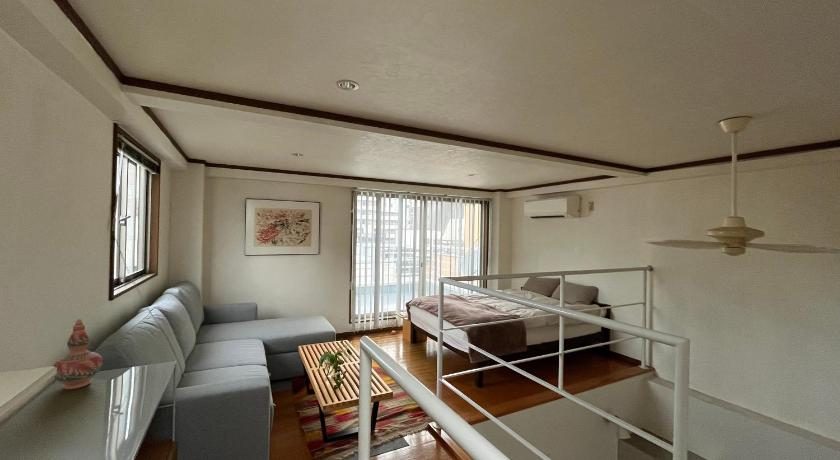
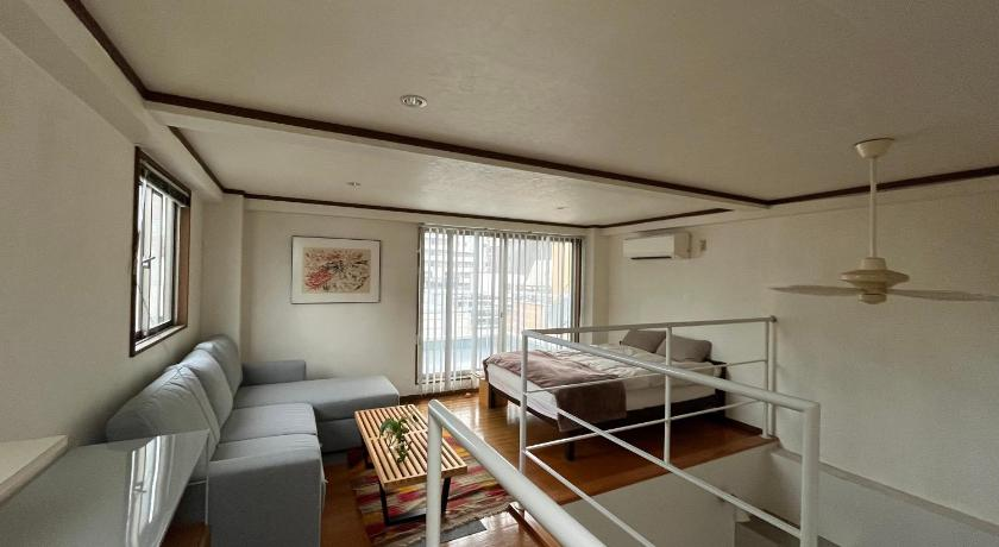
- decorative vase [52,318,103,390]
